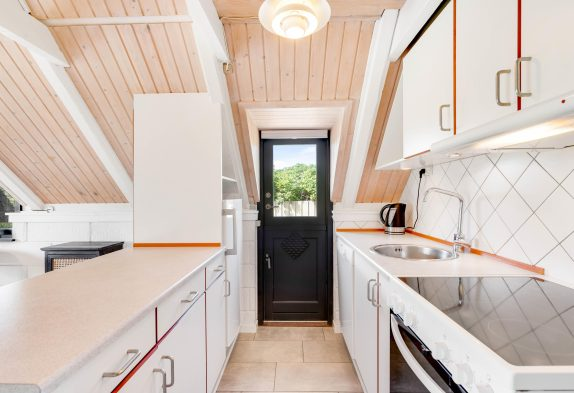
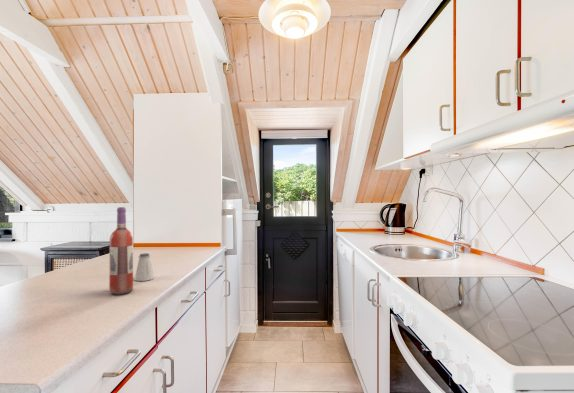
+ saltshaker [134,252,155,282]
+ wine bottle [108,206,134,295]
